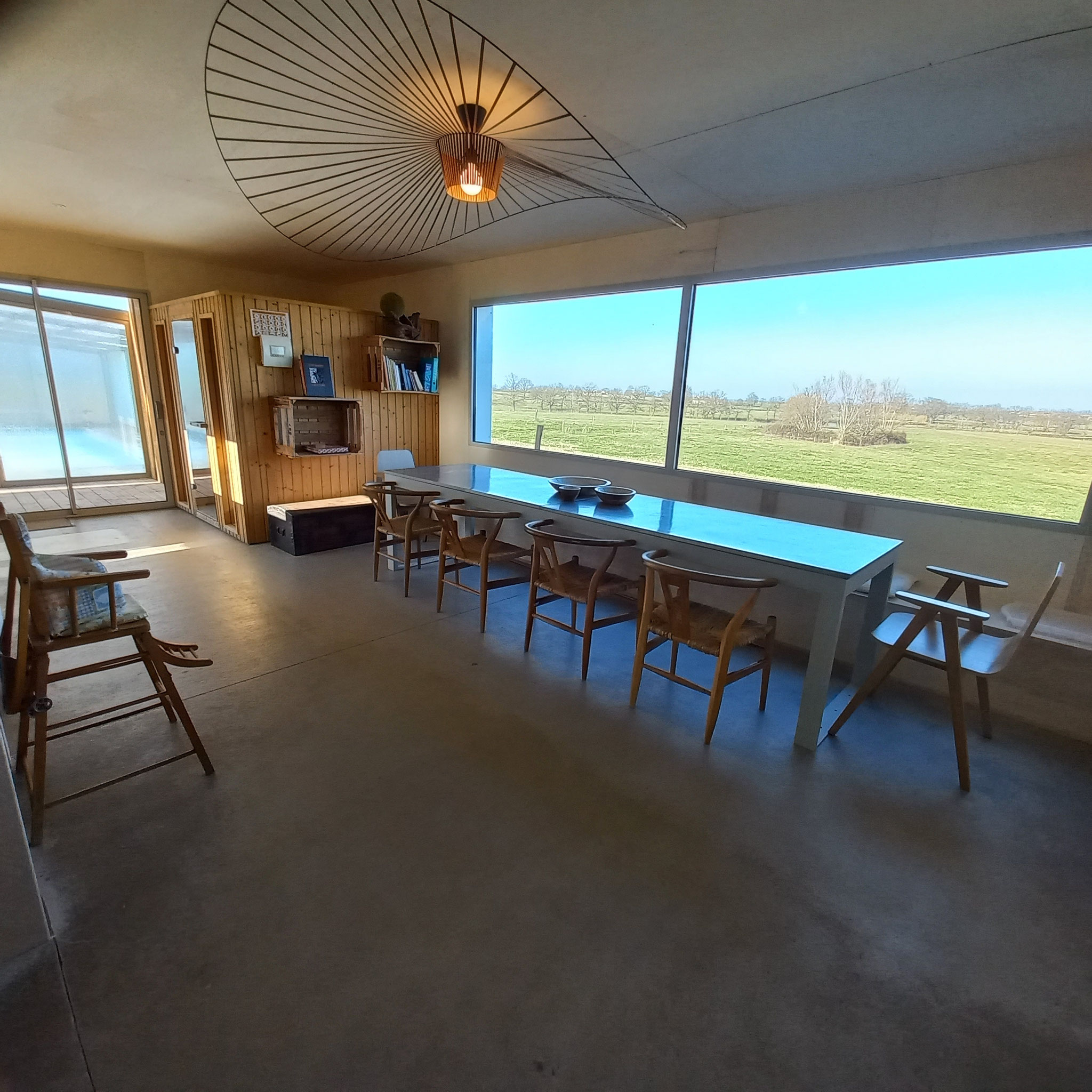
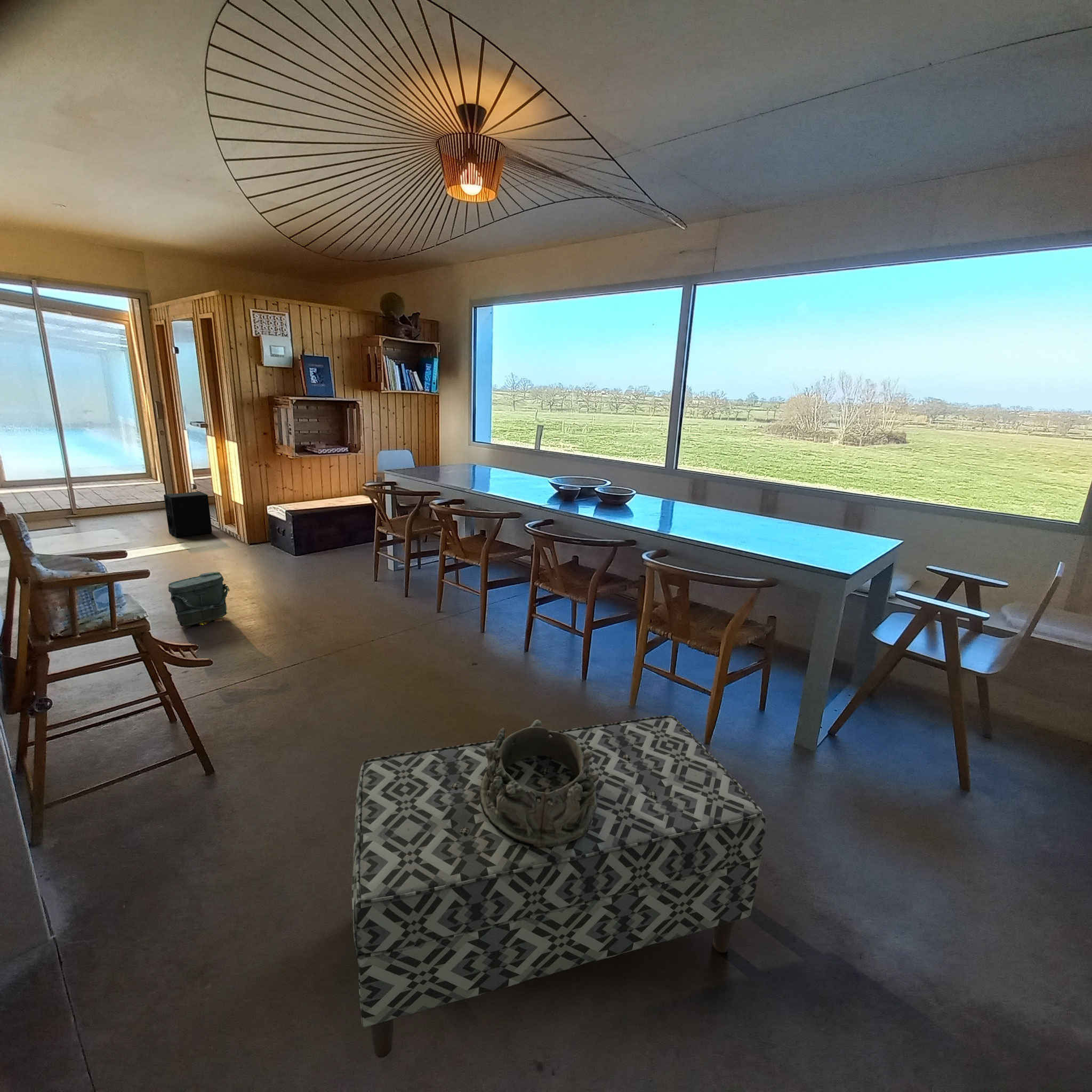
+ speaker [163,491,213,538]
+ bag [168,572,230,627]
+ bench [351,715,766,1058]
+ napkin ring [480,719,599,847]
